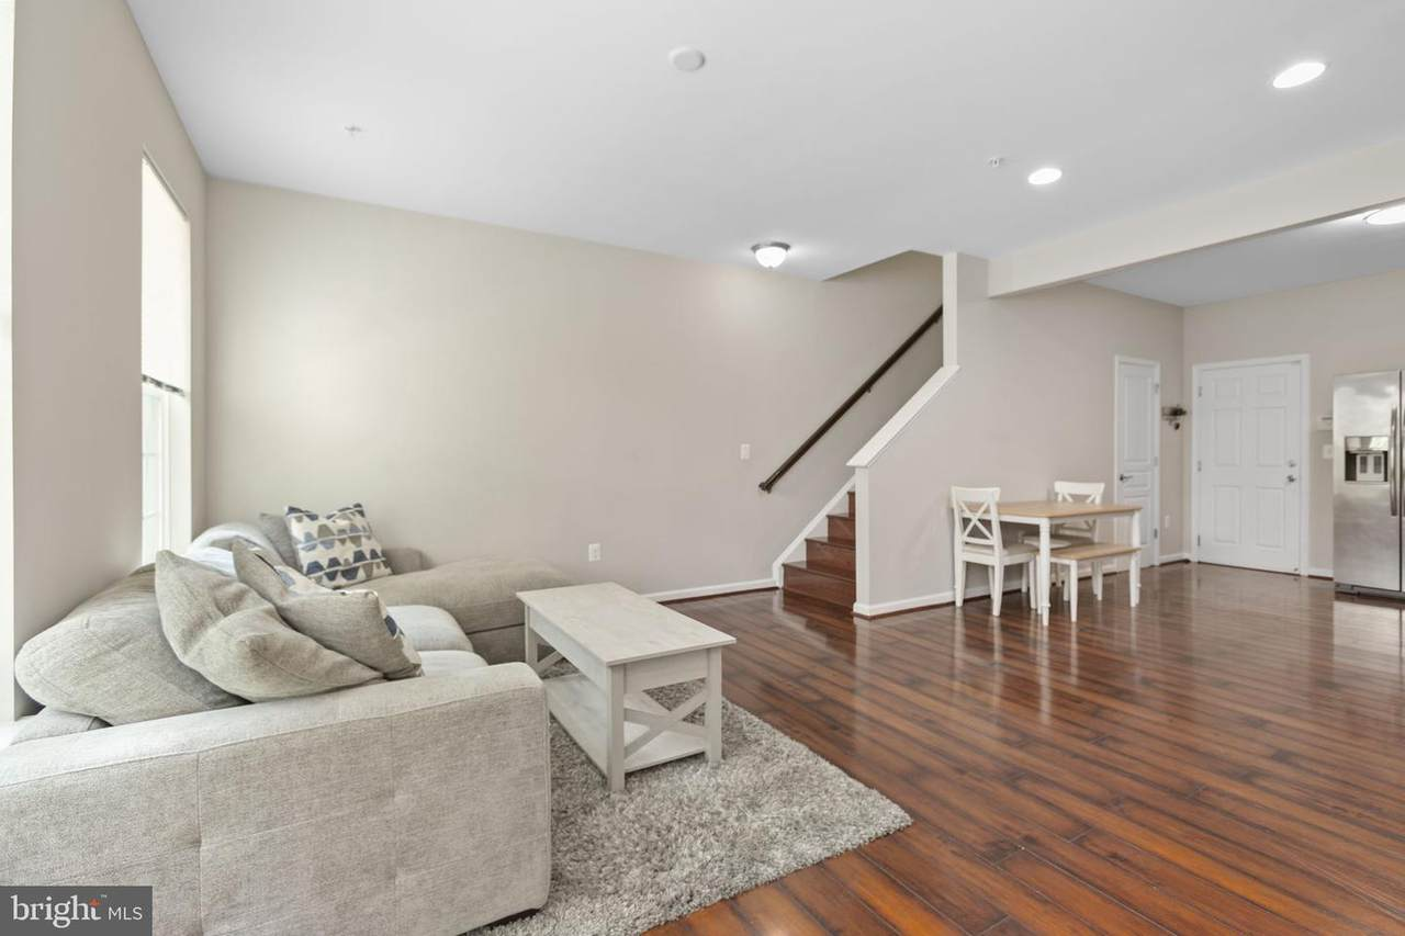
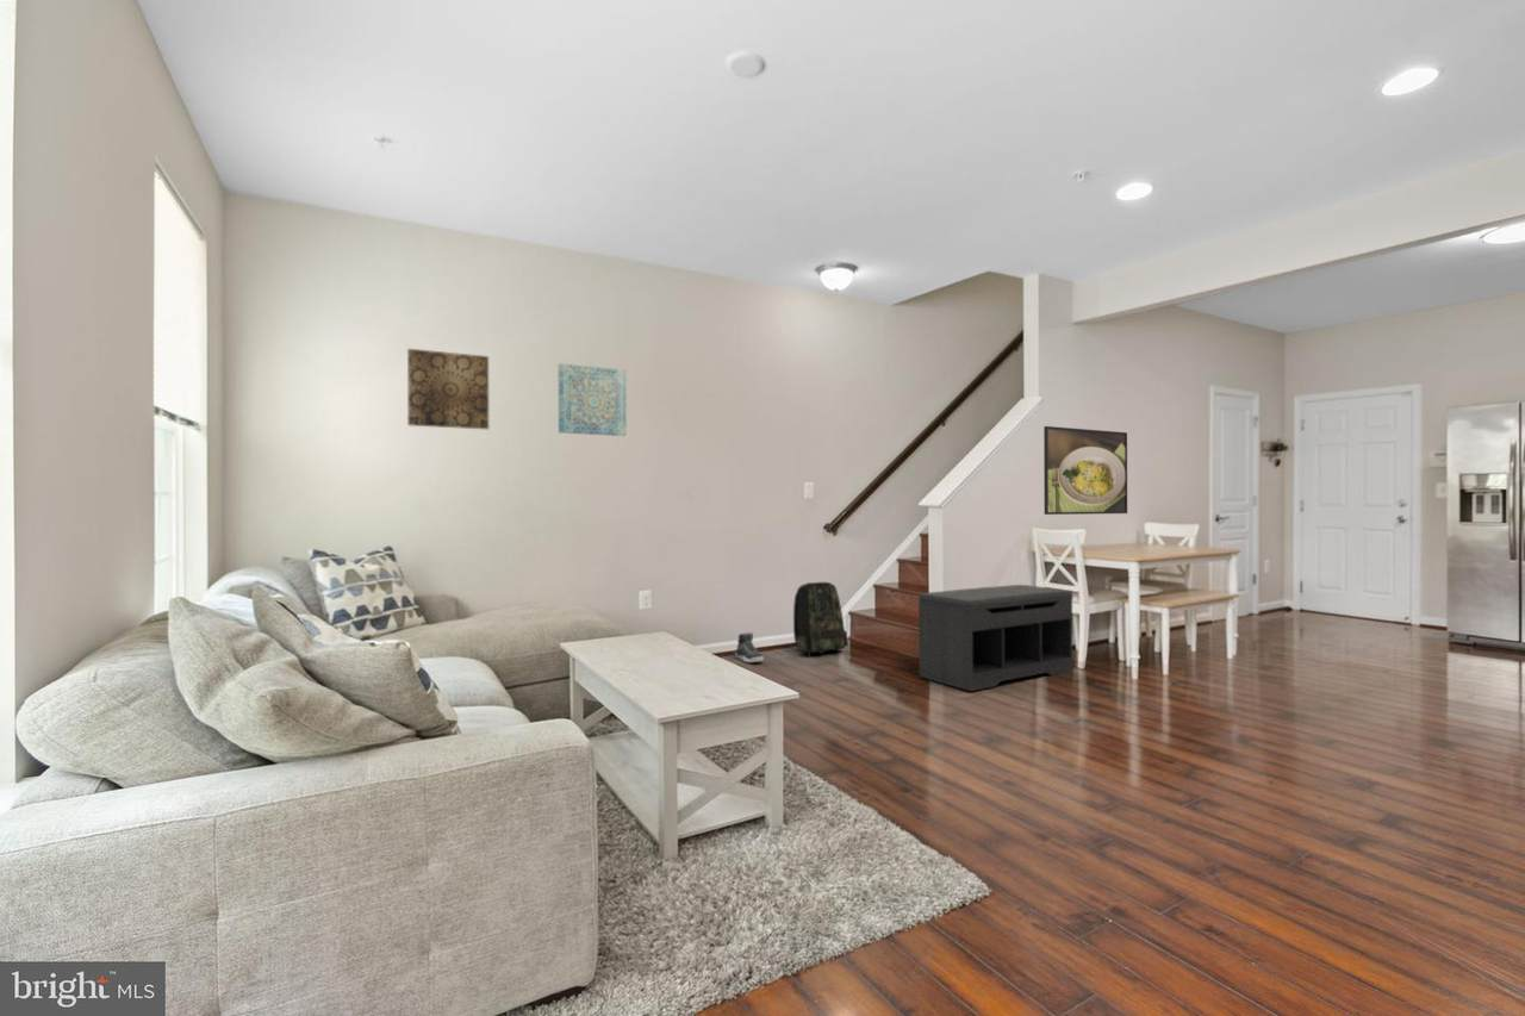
+ wall art [558,362,628,437]
+ wall art [406,348,490,430]
+ sneaker [735,631,765,663]
+ backpack [792,581,849,657]
+ bench [917,584,1075,692]
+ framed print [1042,425,1128,516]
